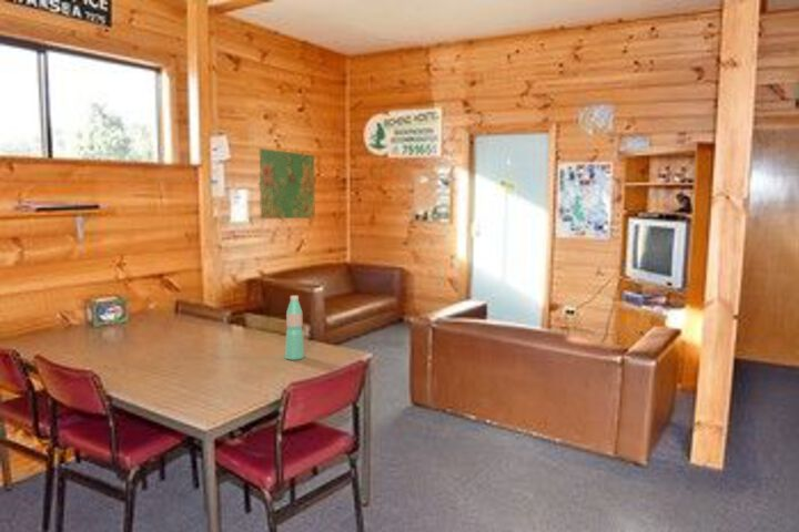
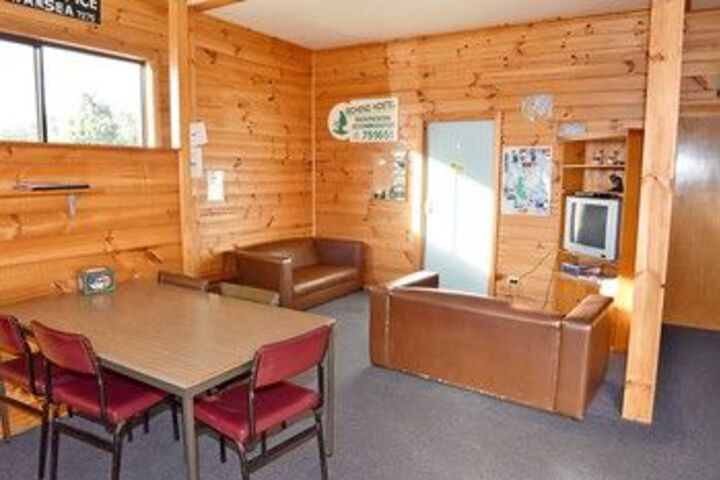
- water bottle [284,295,305,360]
- map [259,147,316,219]
